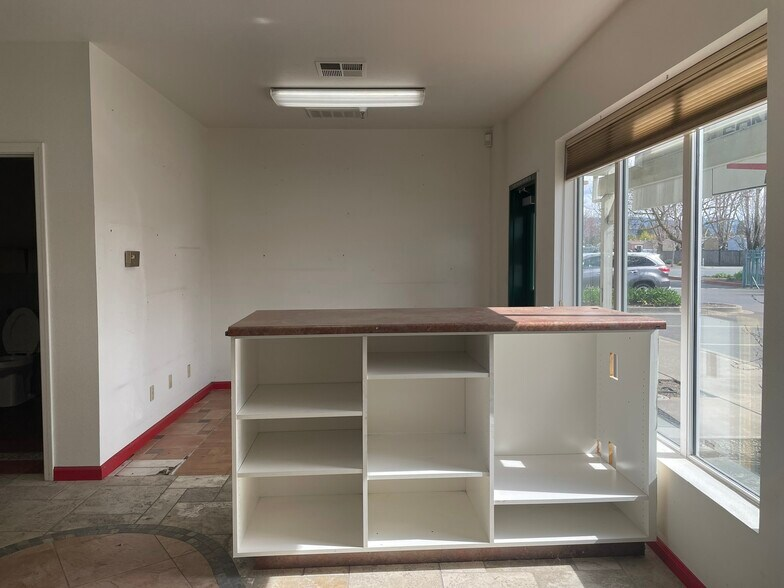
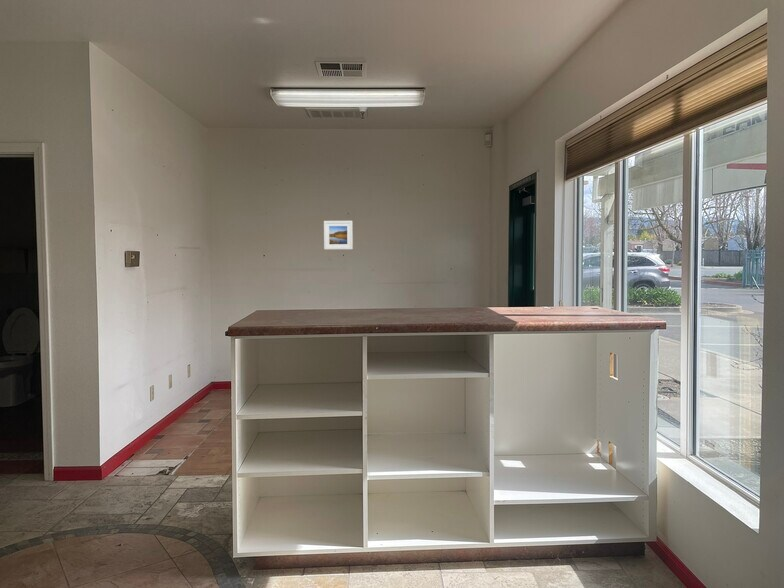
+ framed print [323,220,354,251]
